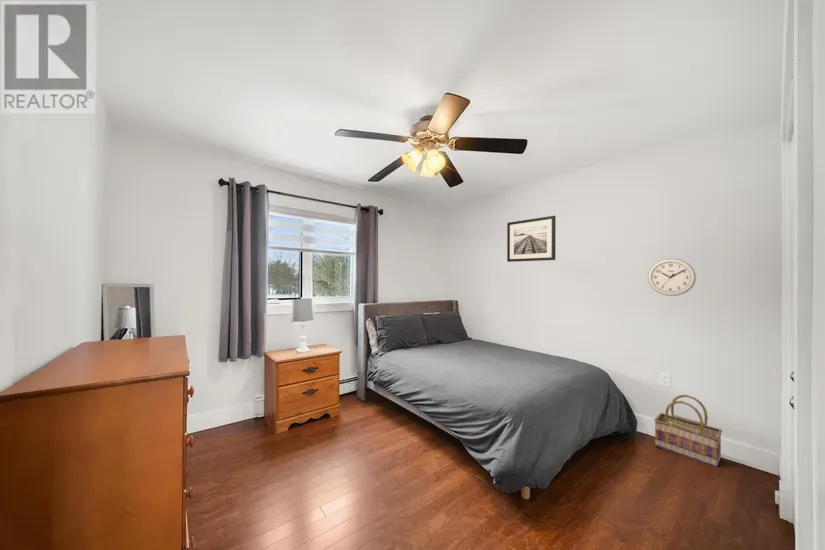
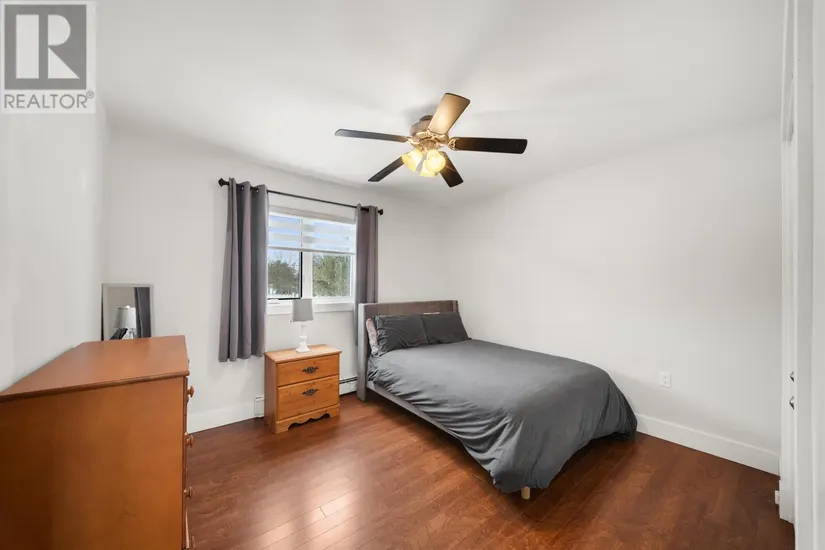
- wall clock [647,258,697,297]
- basket [653,394,723,468]
- wall art [506,215,557,263]
